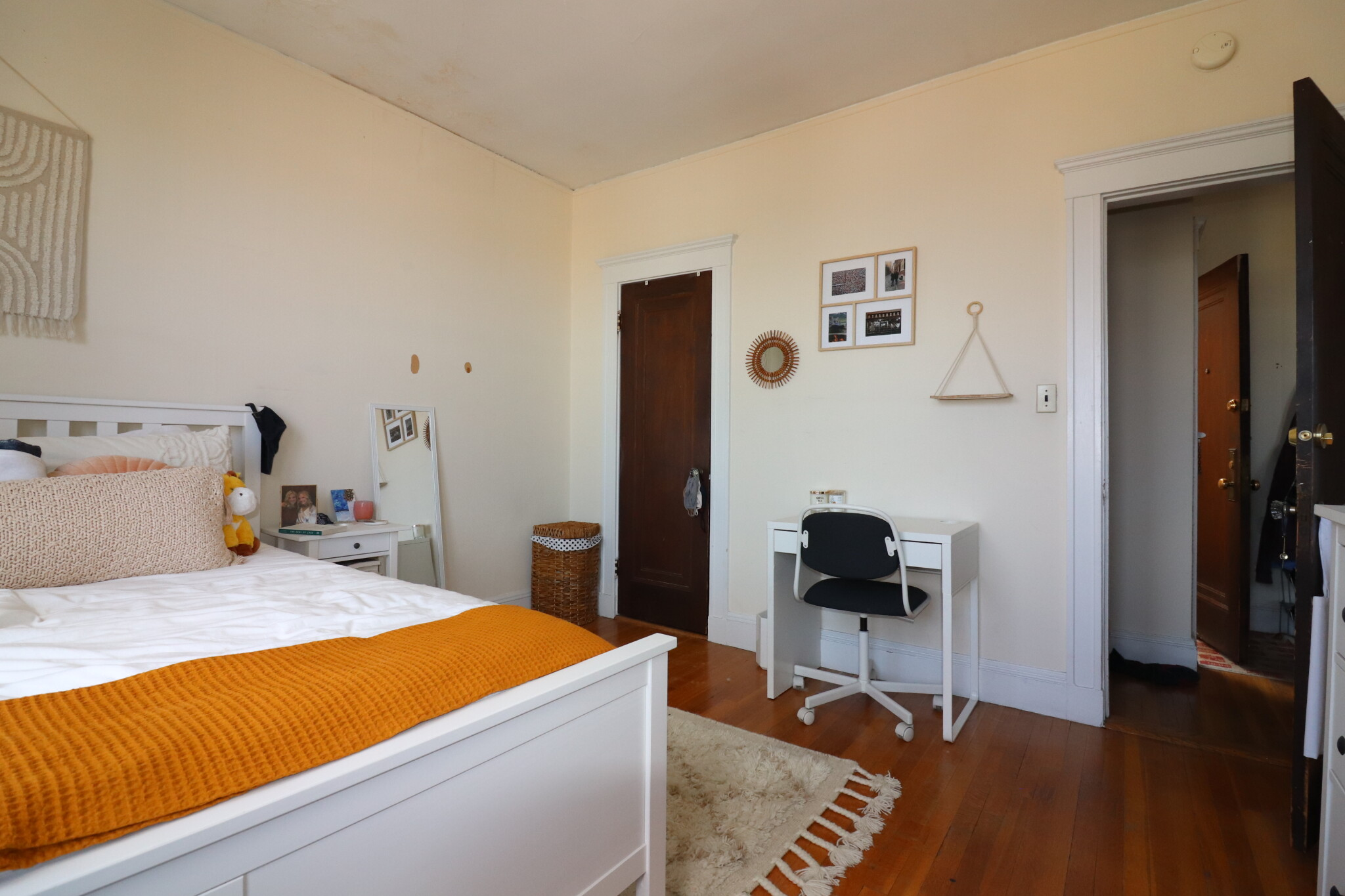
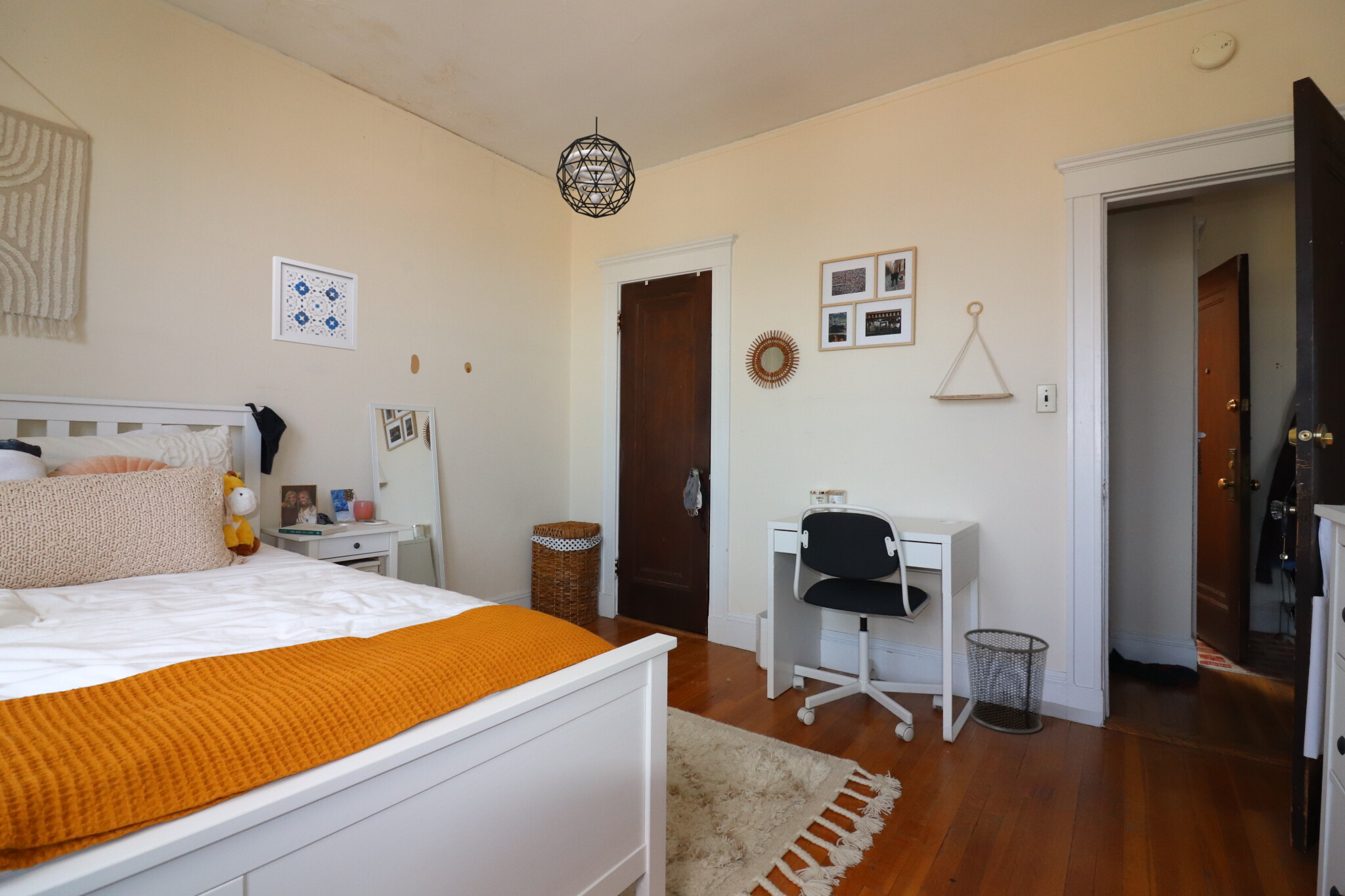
+ pendant light [556,116,636,219]
+ wall art [271,255,359,351]
+ waste bin [963,628,1050,735]
